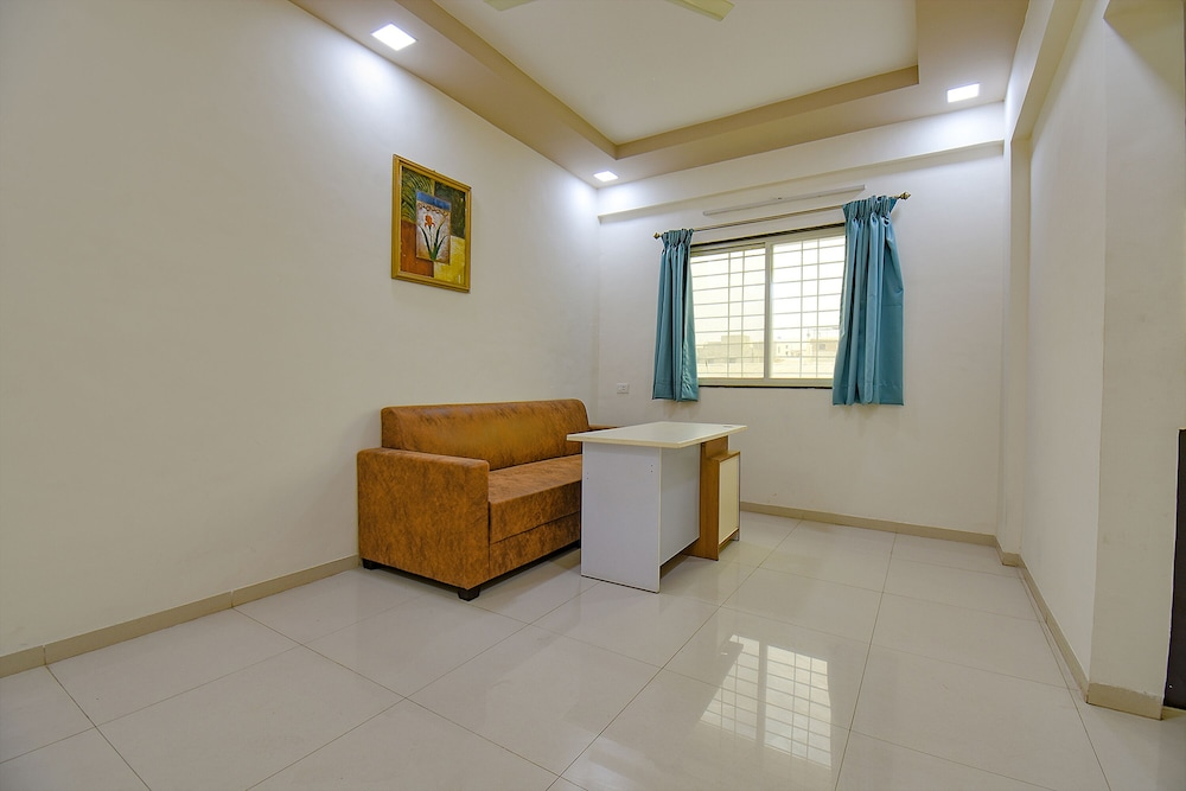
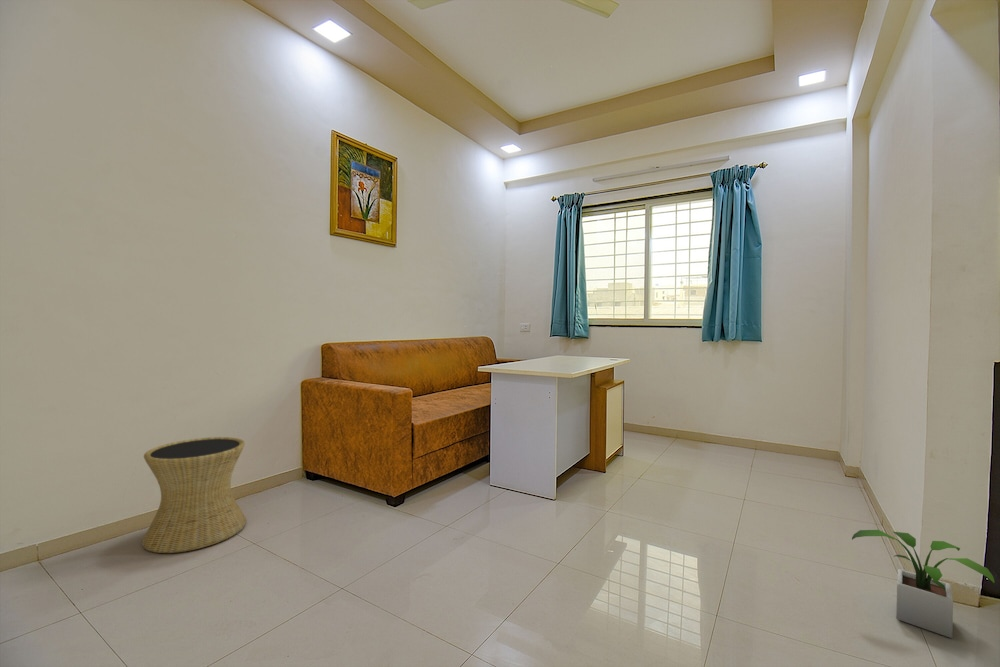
+ side table [141,436,247,554]
+ potted plant [851,529,995,639]
